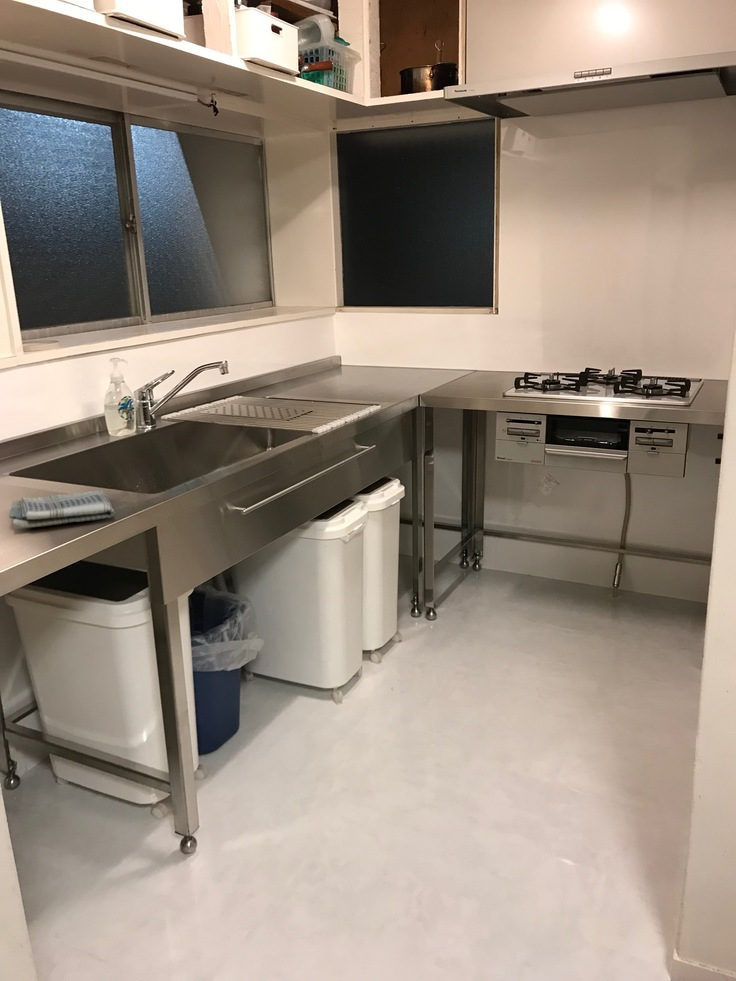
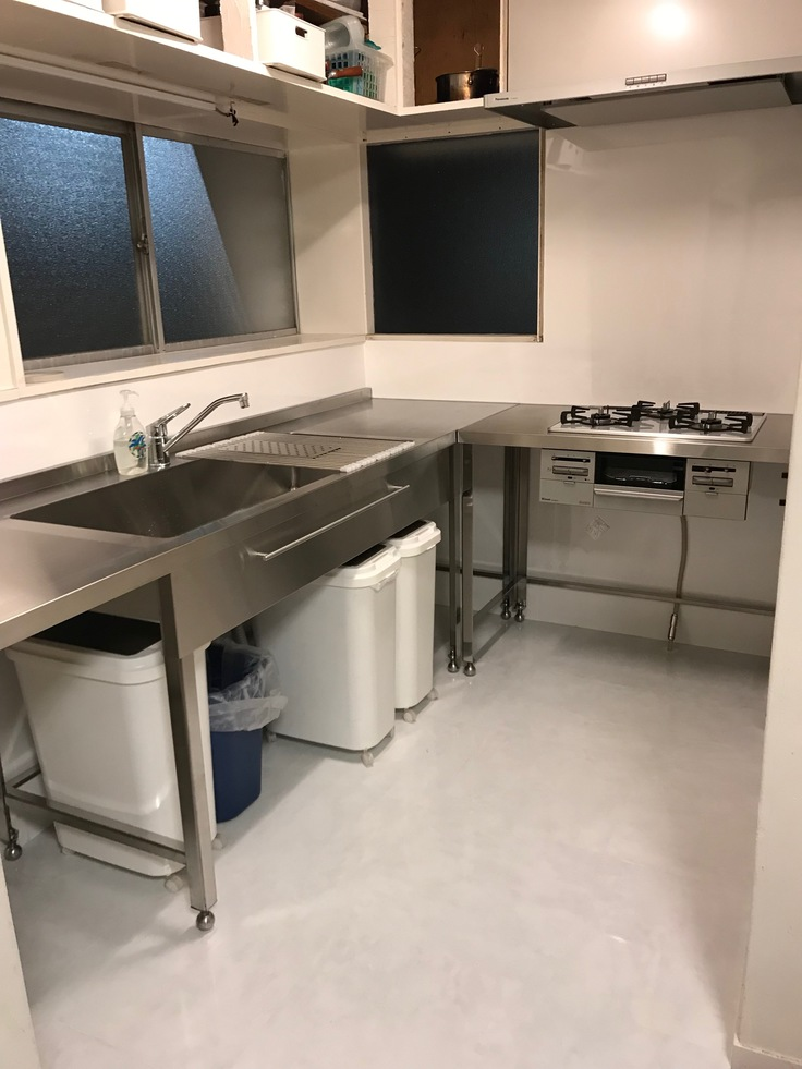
- dish towel [8,489,116,530]
